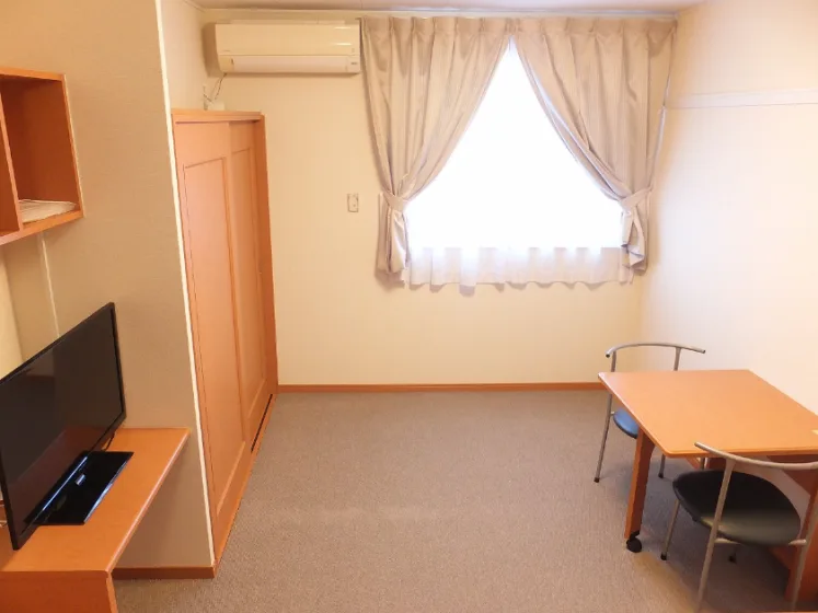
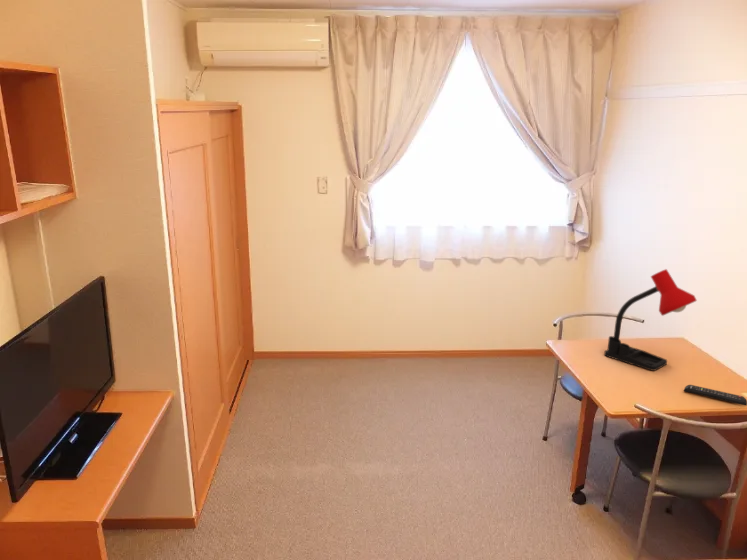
+ remote control [683,384,747,406]
+ desk lamp [603,268,698,372]
